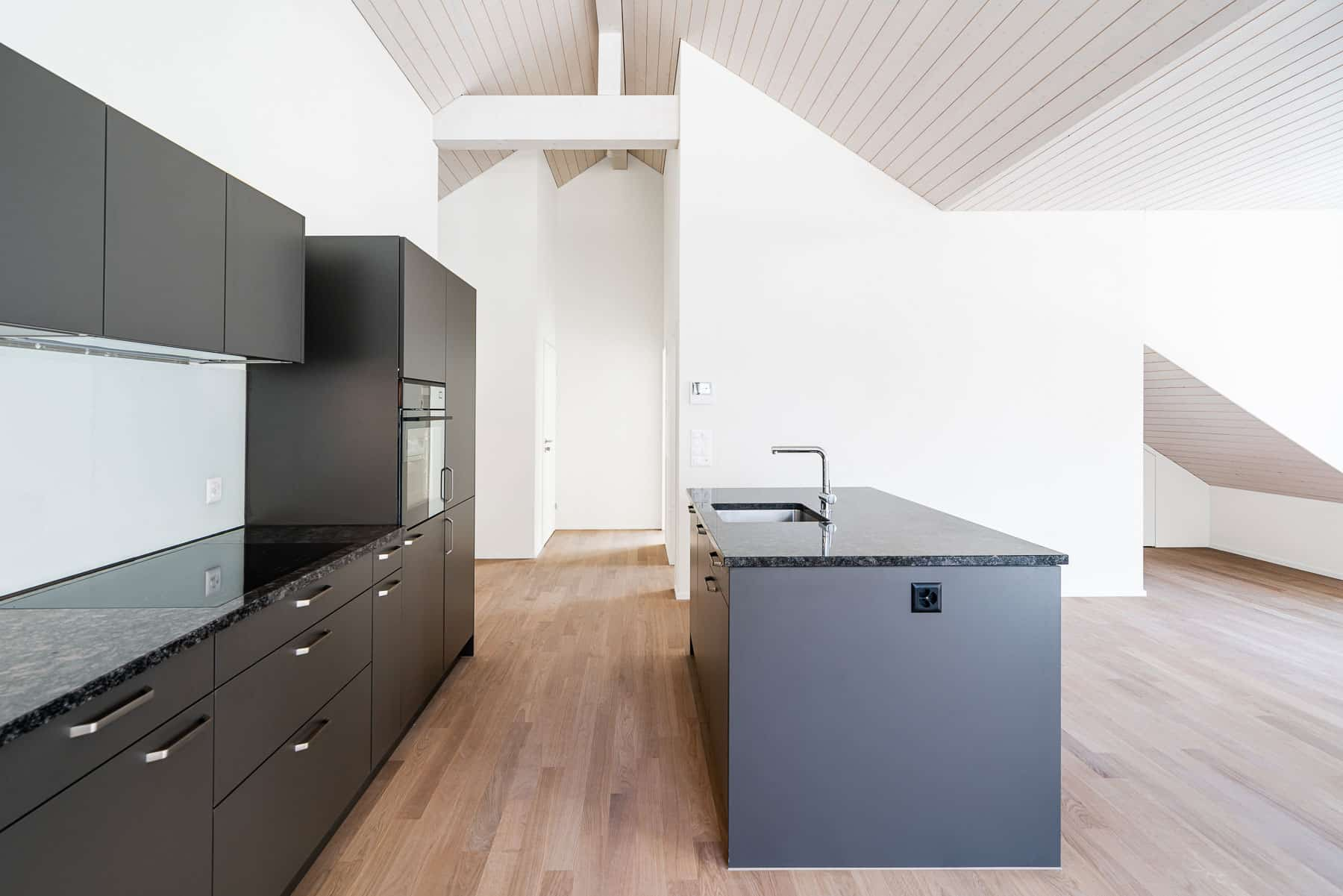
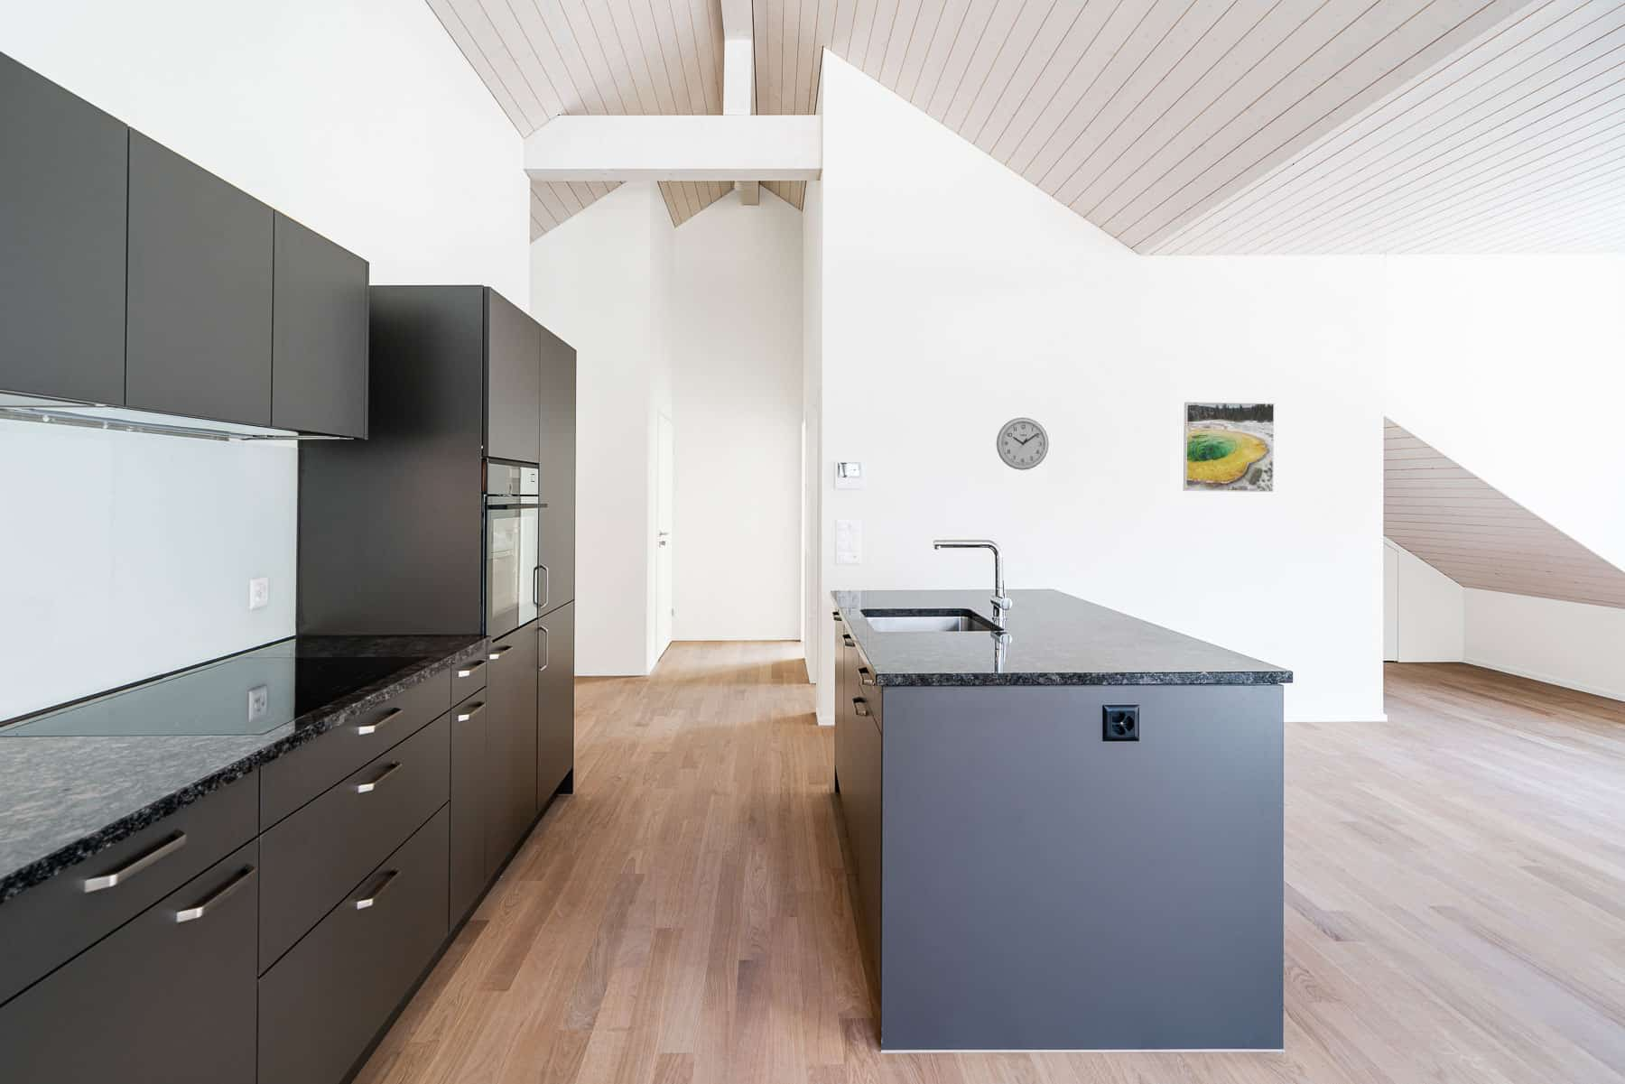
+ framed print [1182,400,1275,492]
+ wall clock [996,417,1050,471]
